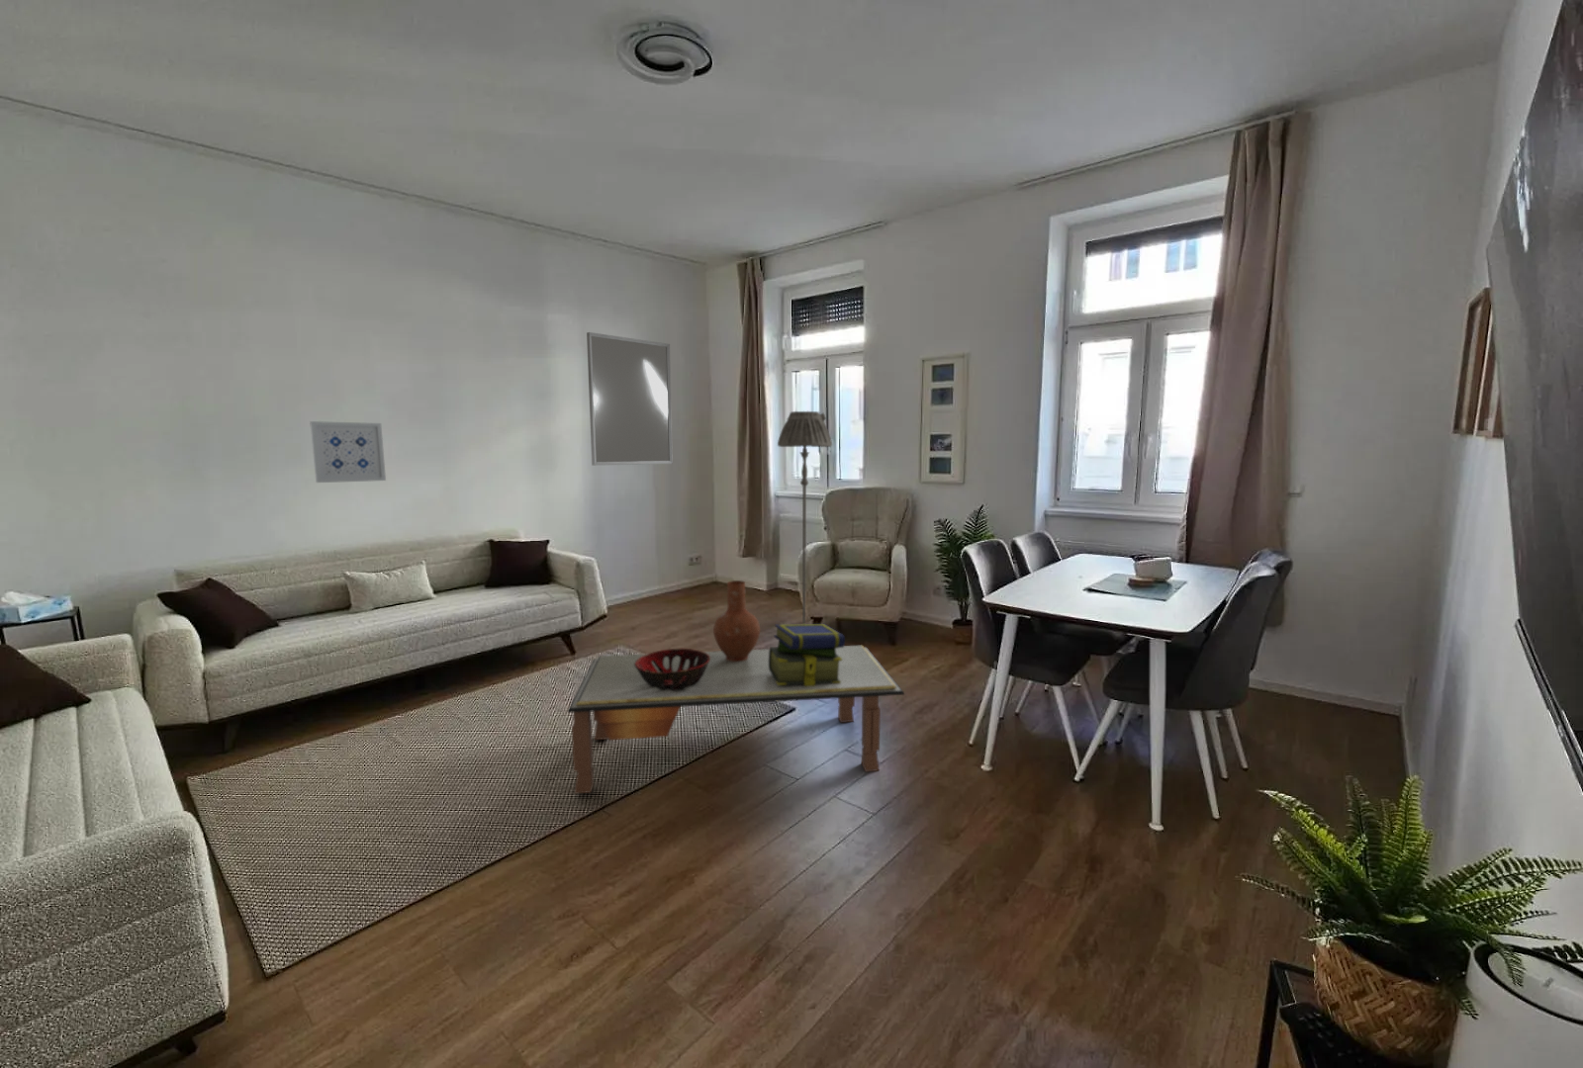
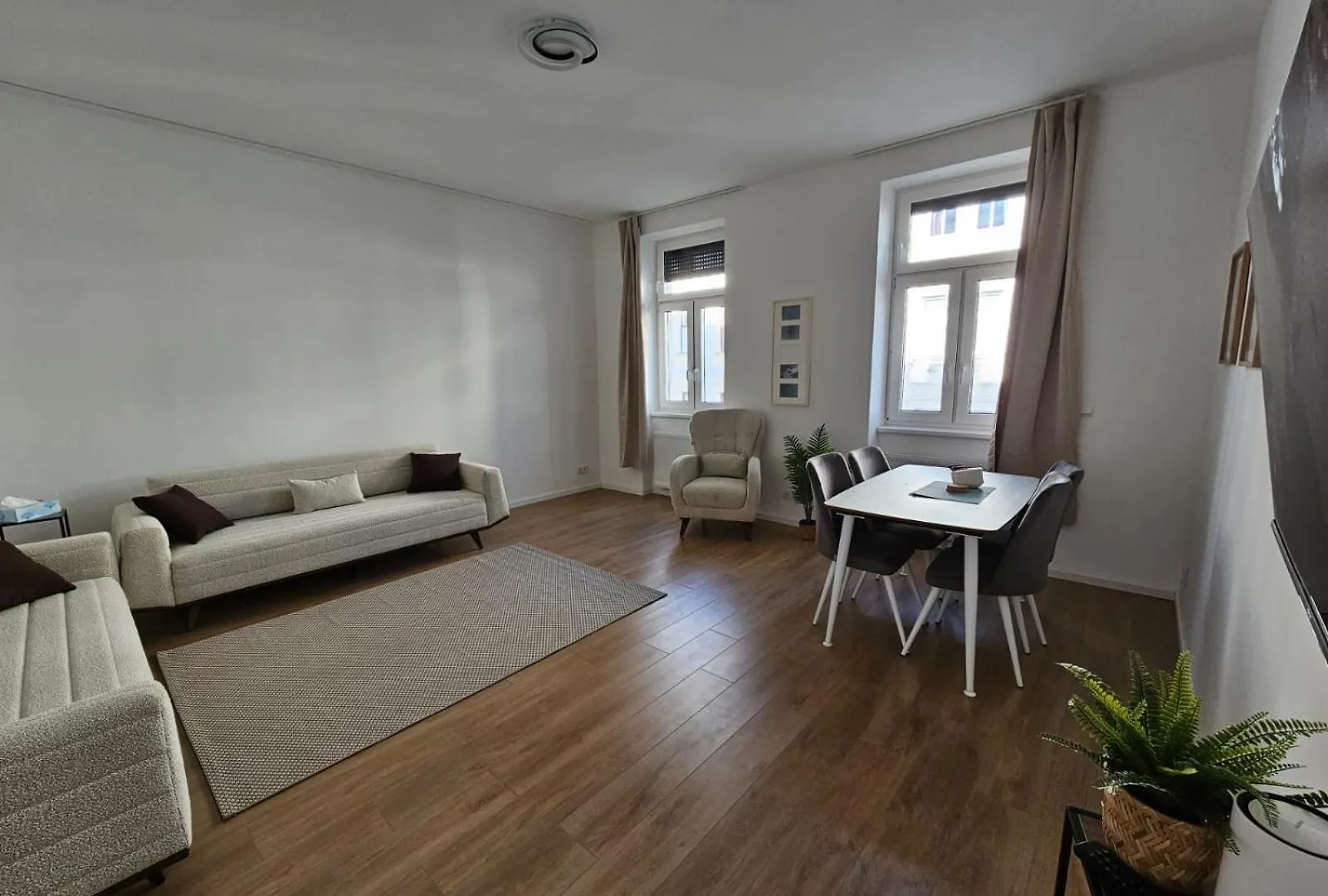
- vase [713,579,761,662]
- home mirror [585,331,673,467]
- decorative bowl [634,647,710,690]
- coffee table [567,645,905,794]
- stack of books [769,623,846,687]
- floor lamp [777,410,833,623]
- wall art [309,421,387,484]
